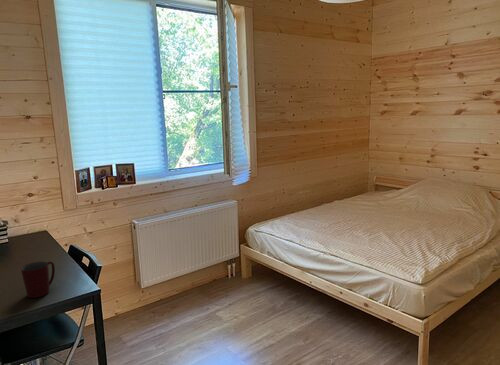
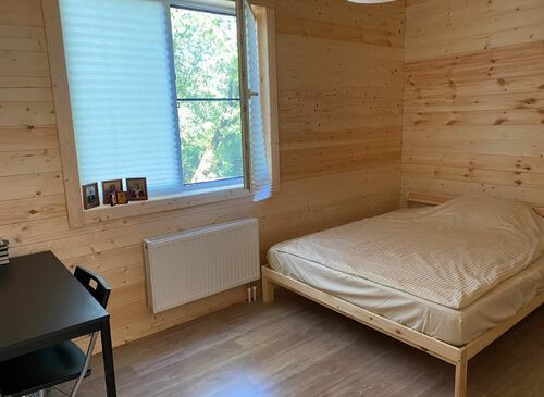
- mug [20,260,56,299]
